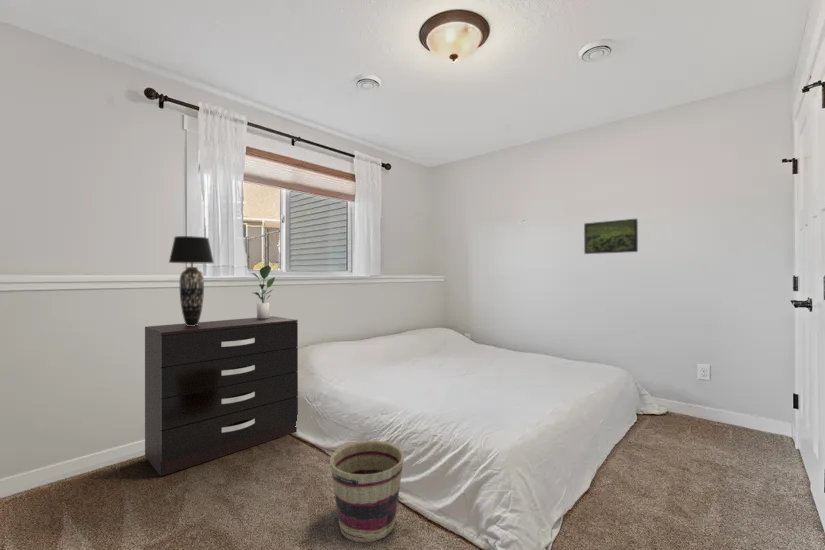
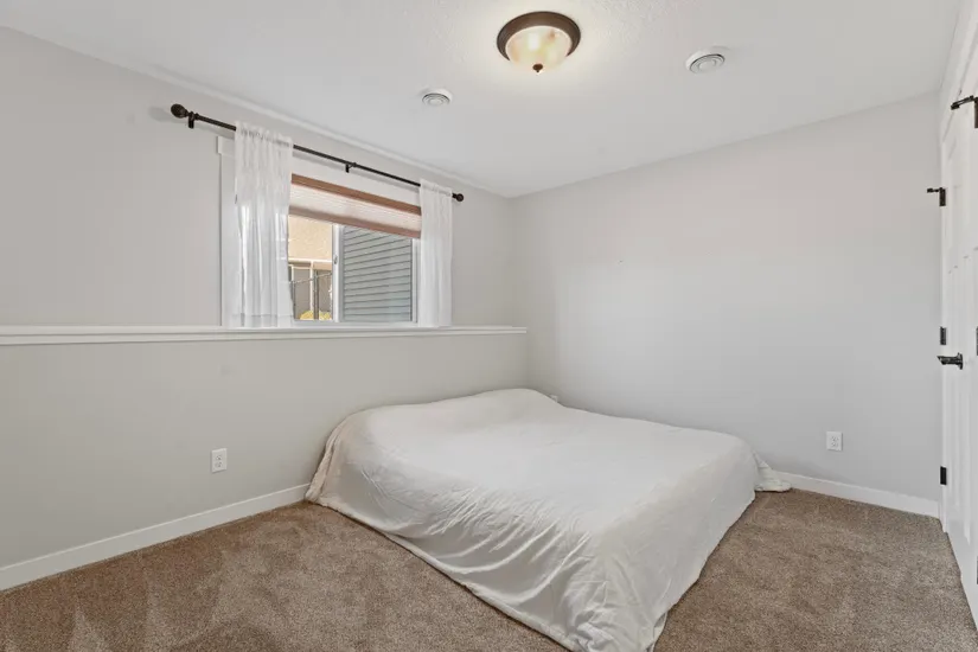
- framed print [583,218,639,255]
- dresser [144,315,299,477]
- basket [329,439,405,543]
- table lamp [168,235,215,326]
- potted plant [250,264,276,319]
